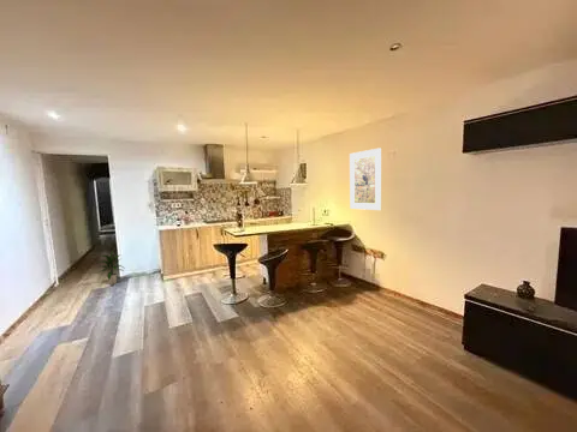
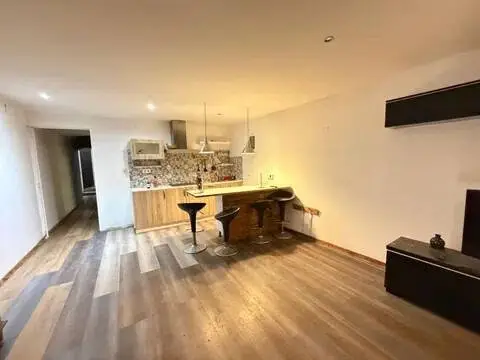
- indoor plant [95,250,126,286]
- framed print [349,146,382,211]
